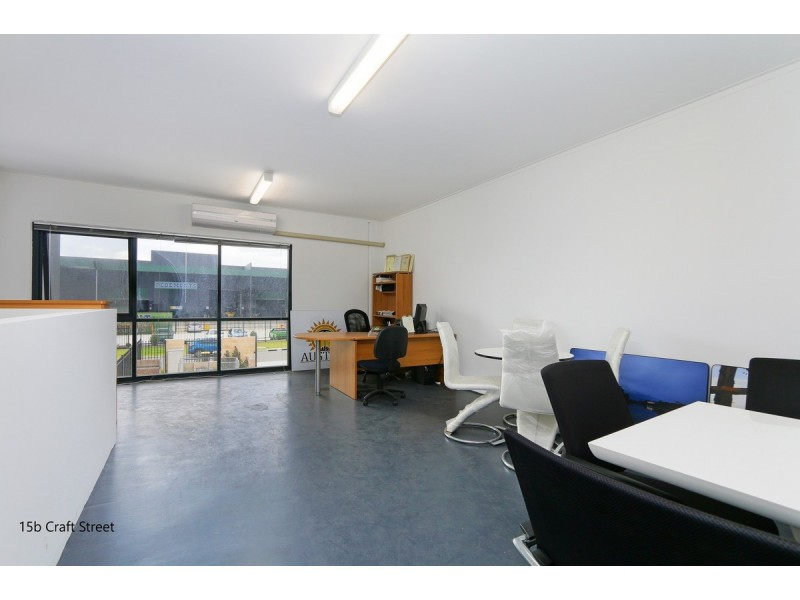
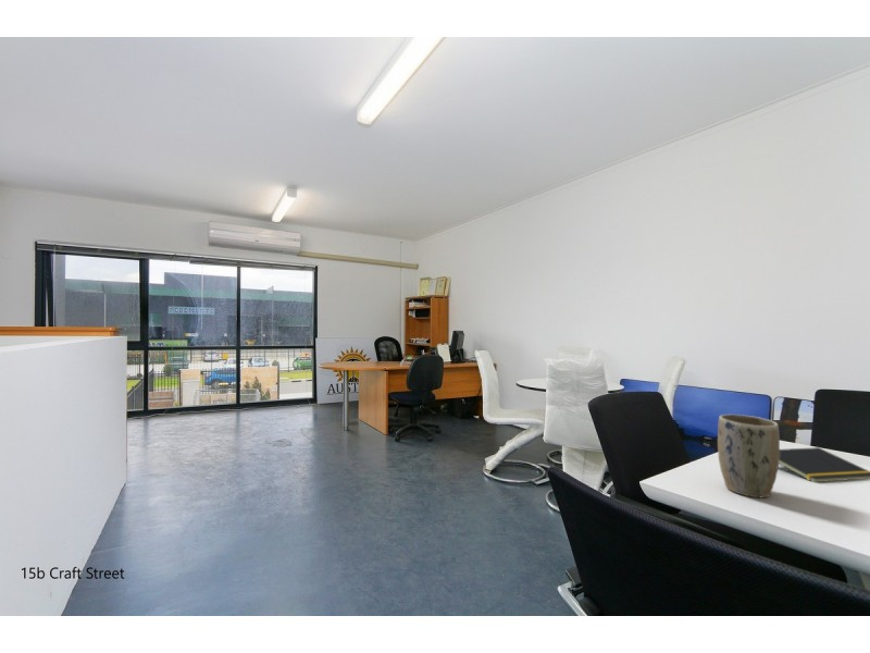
+ plant pot [717,414,781,498]
+ notepad [779,446,870,483]
